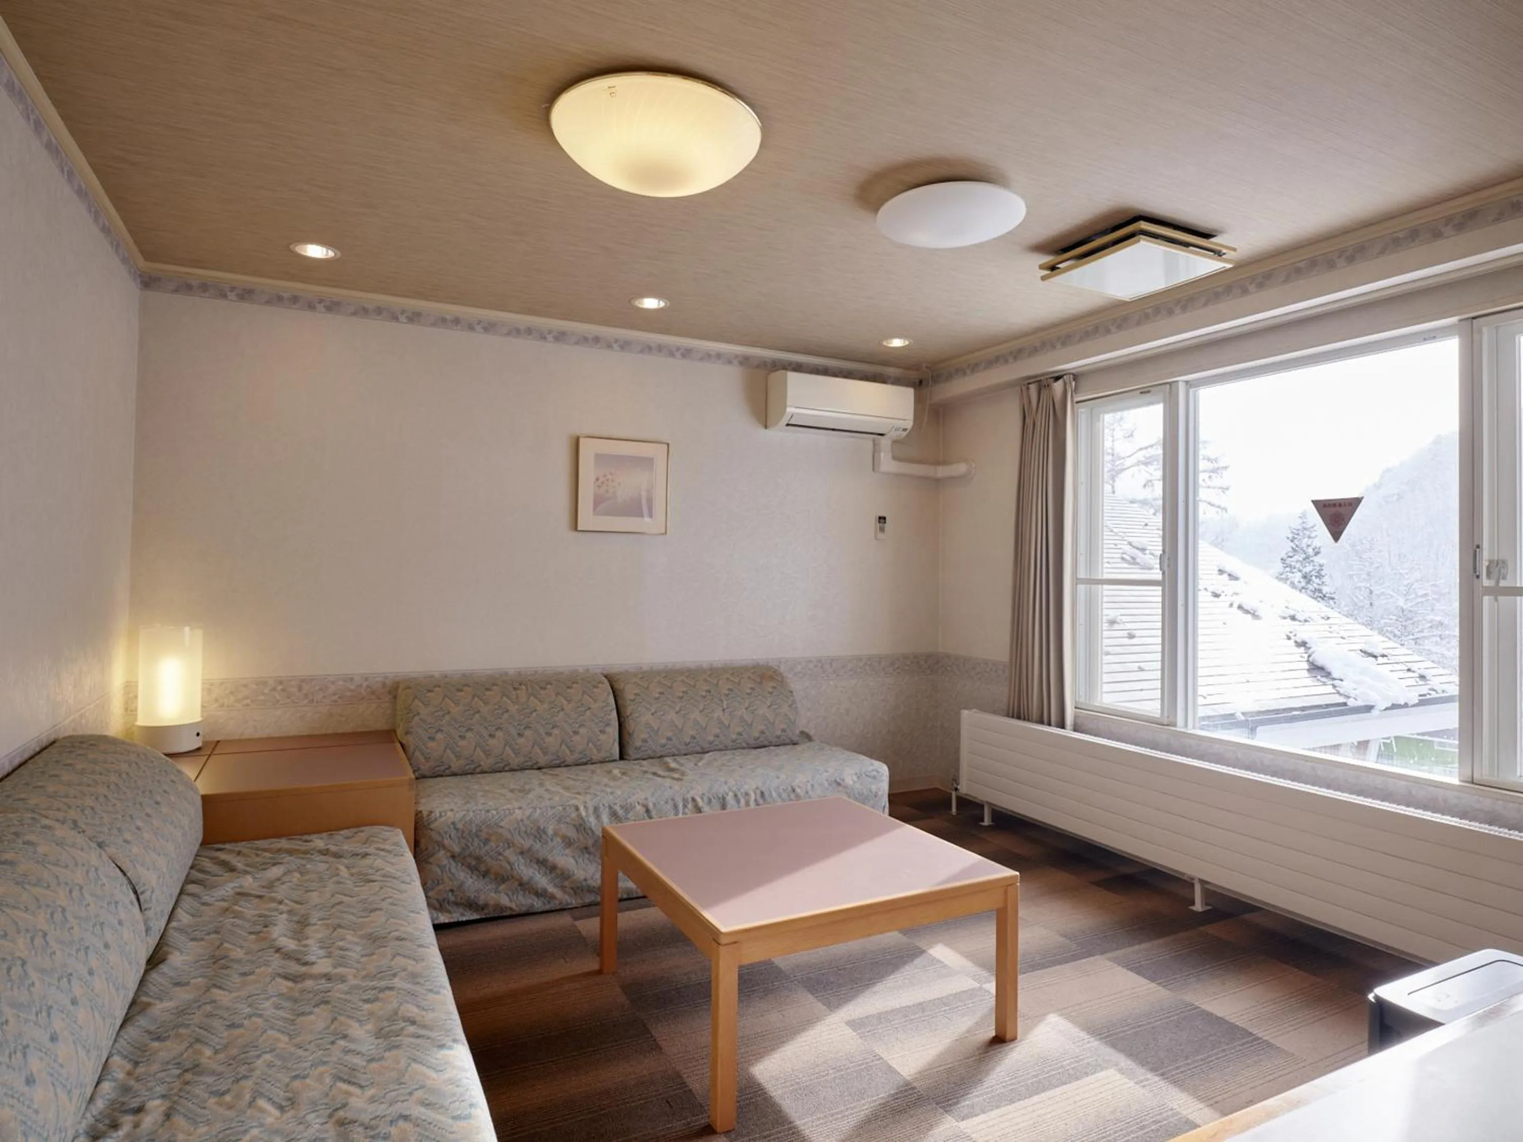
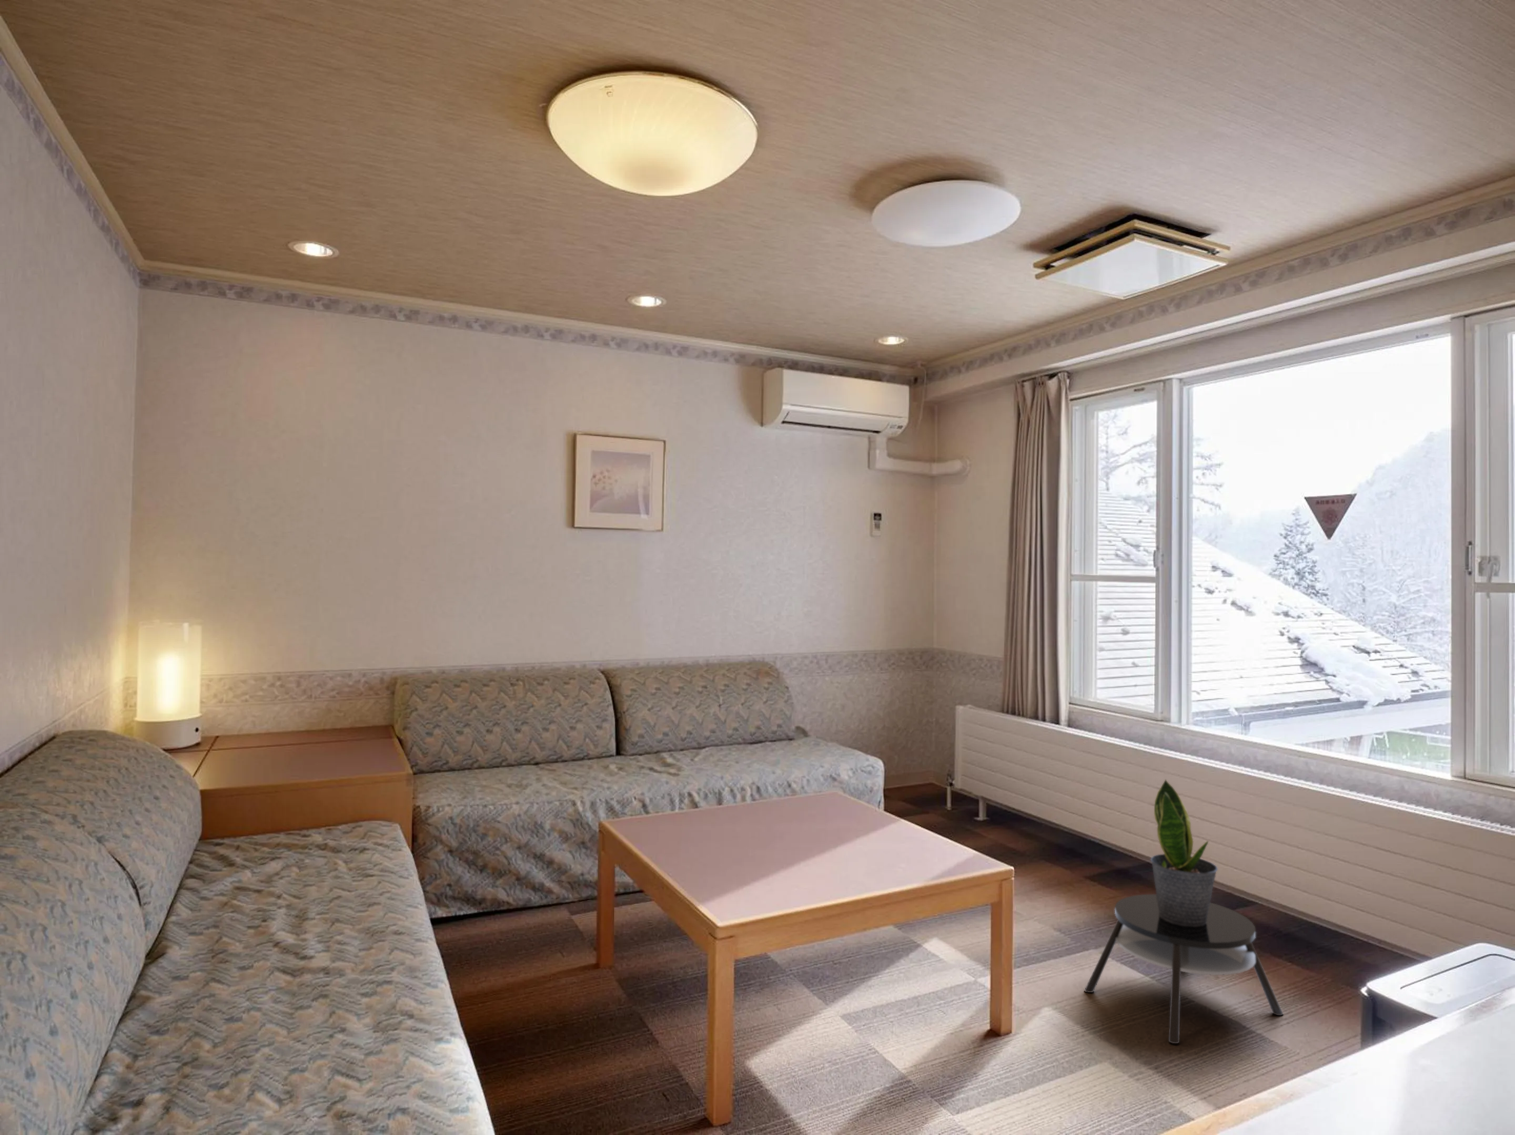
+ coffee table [1083,894,1284,1044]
+ potted plant [1150,779,1218,926]
